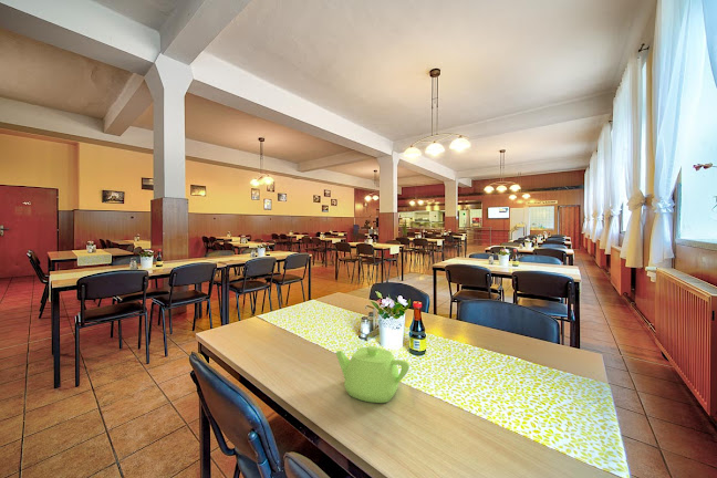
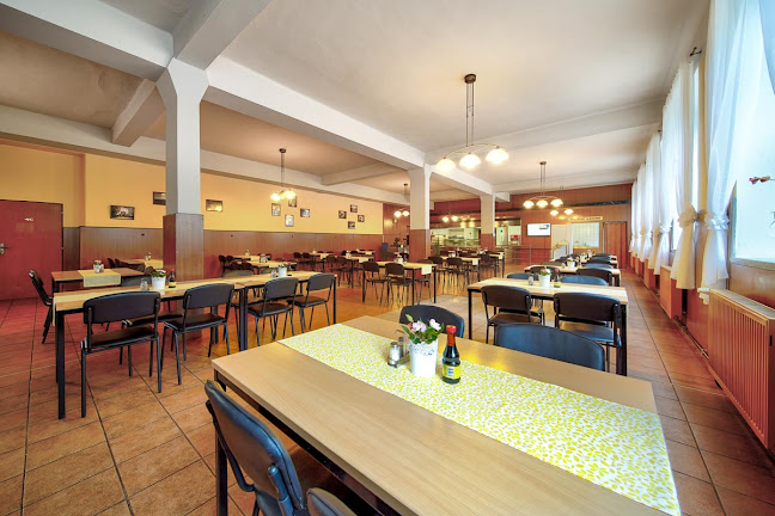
- teapot [335,345,411,404]
